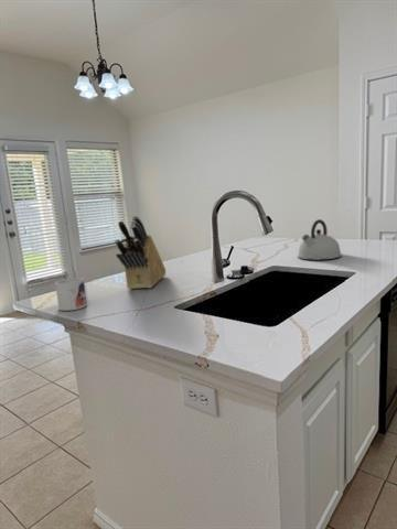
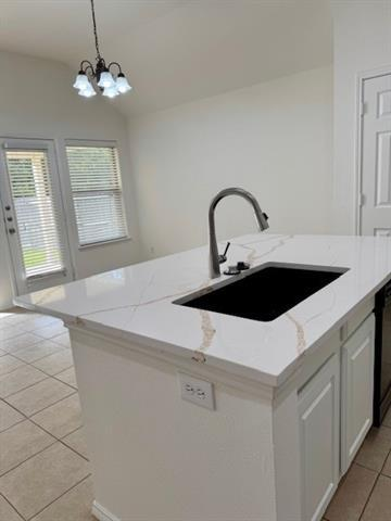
- mug [54,277,88,312]
- knife block [114,215,167,290]
- kettle [297,218,343,261]
